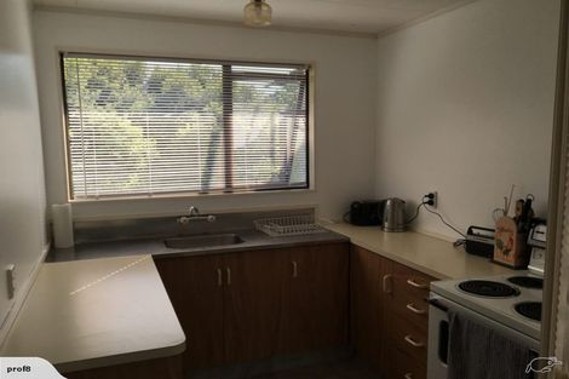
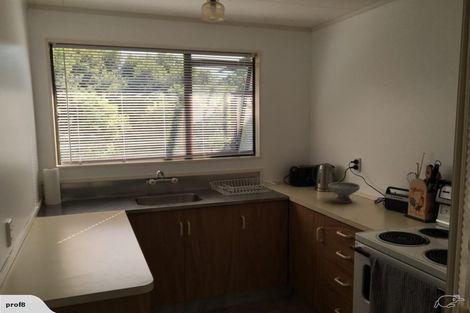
+ bowl [327,181,361,204]
